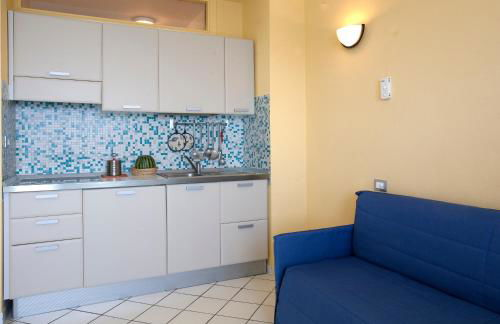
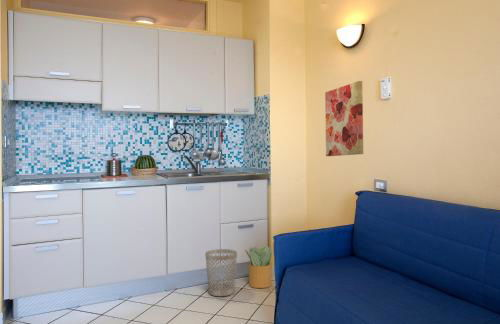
+ wall art [324,80,364,157]
+ wastebasket [204,248,238,297]
+ potted plant [244,245,273,289]
